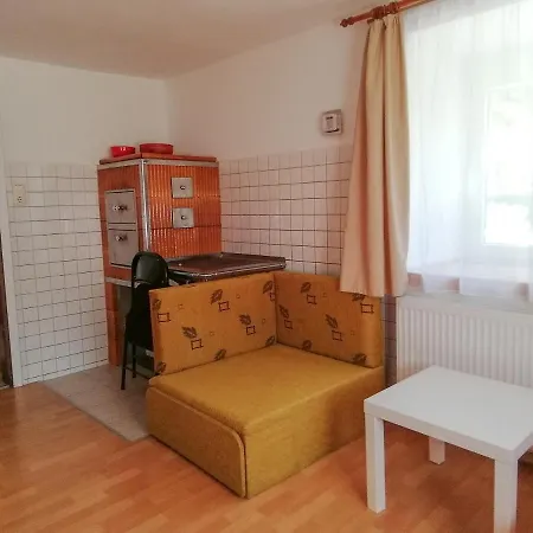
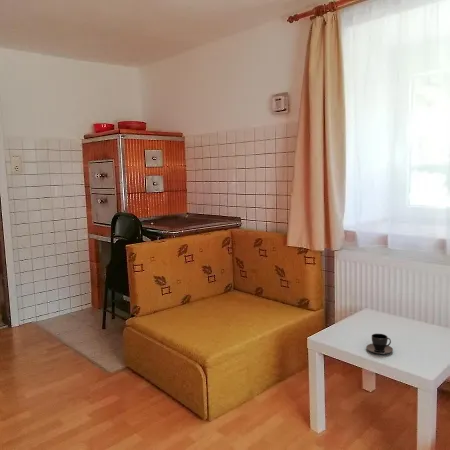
+ teacup [365,333,394,355]
